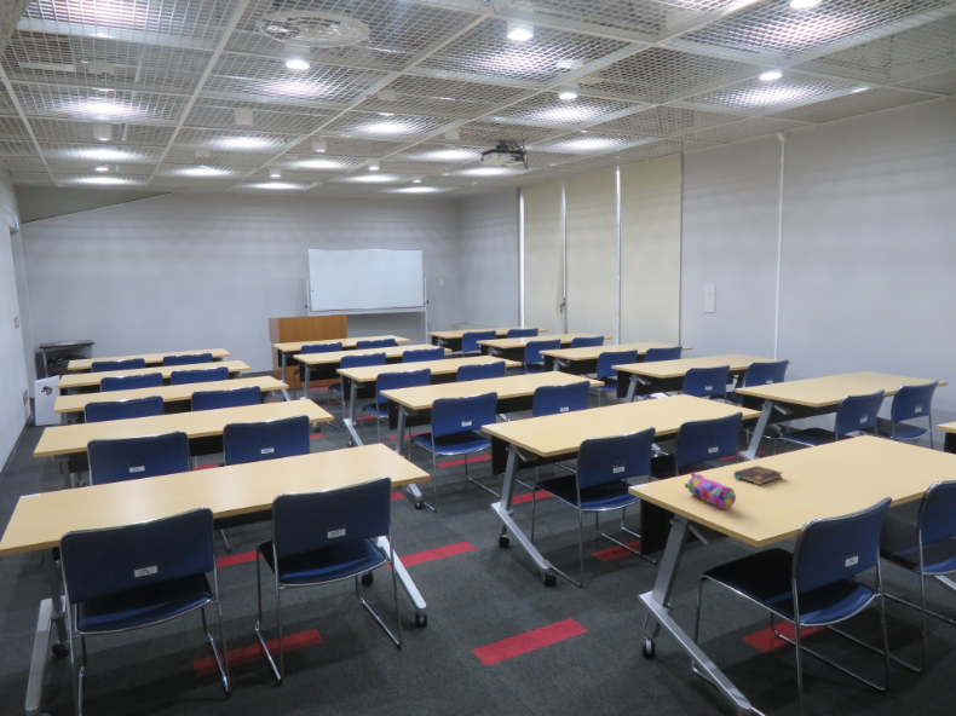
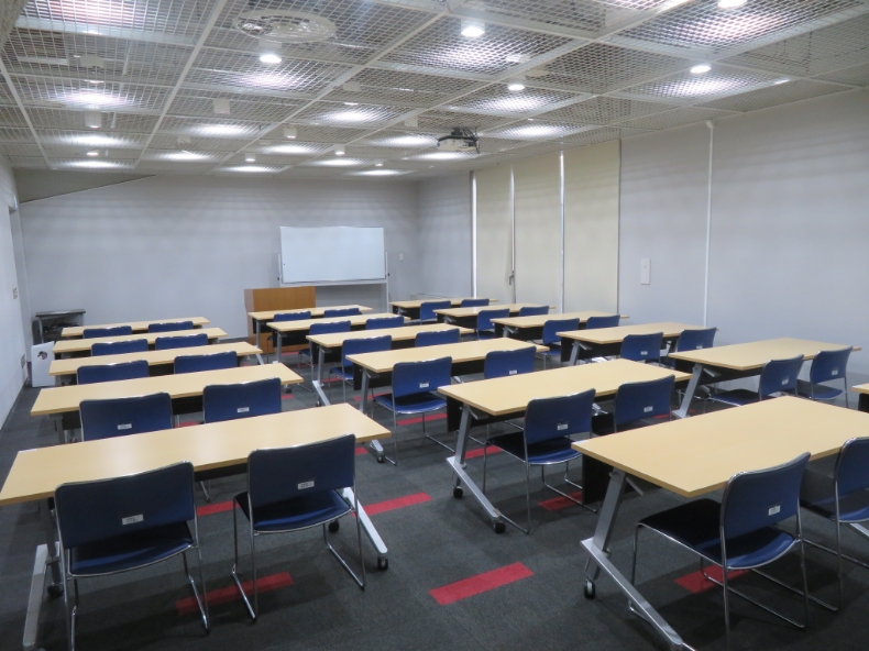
- book [733,464,784,486]
- pencil case [684,472,737,510]
